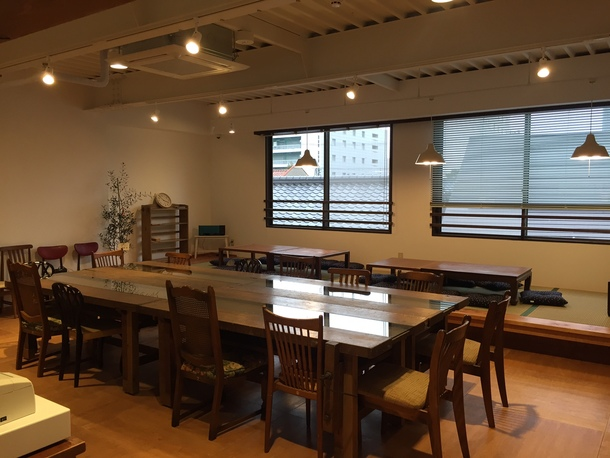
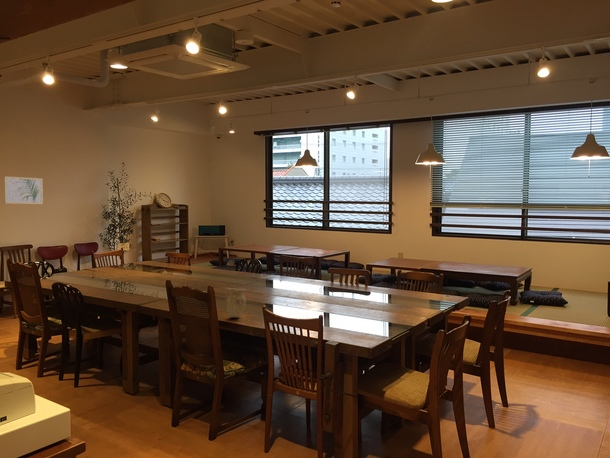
+ vase [224,287,247,318]
+ wall art [3,175,44,205]
